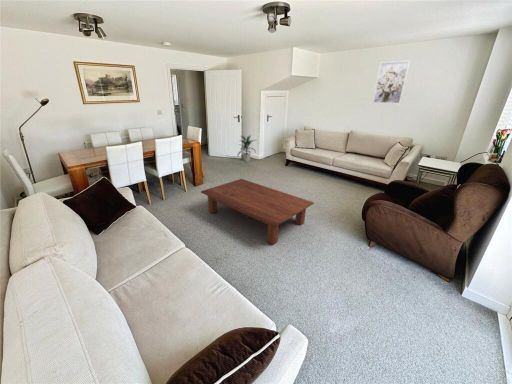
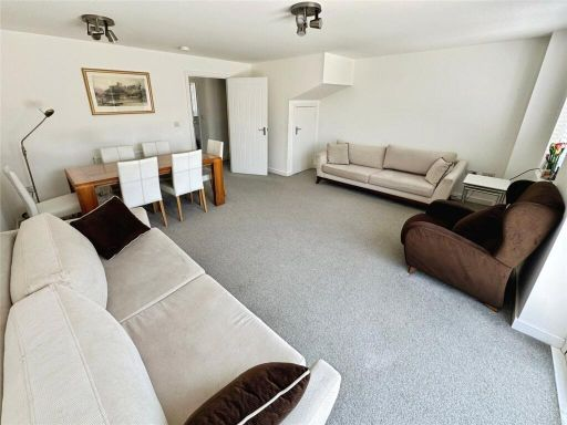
- coffee table [200,178,315,245]
- wall art [371,59,412,105]
- indoor plant [236,134,257,163]
